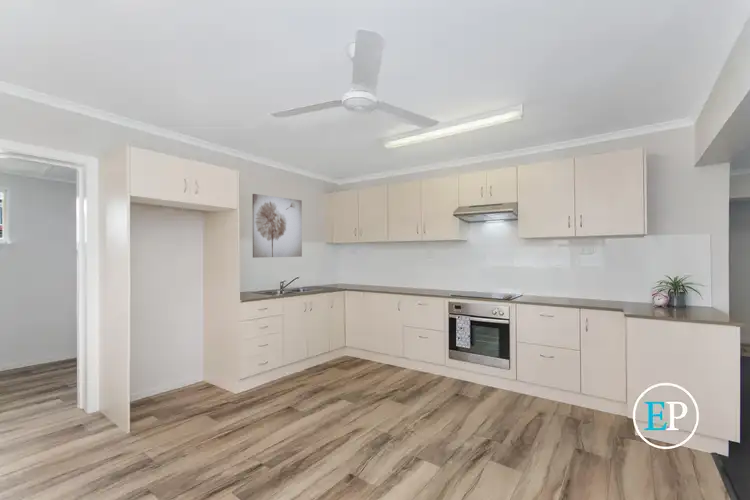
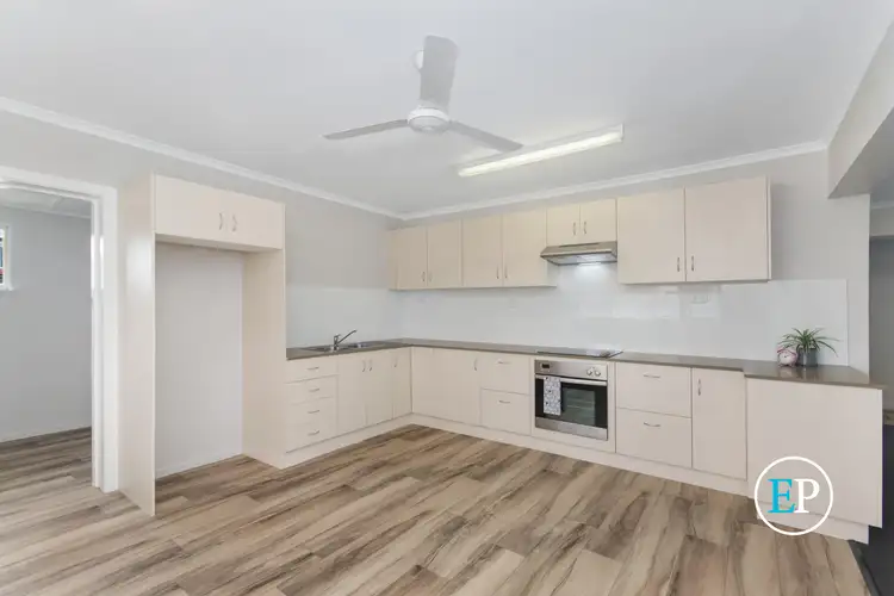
- wall art [252,193,303,259]
